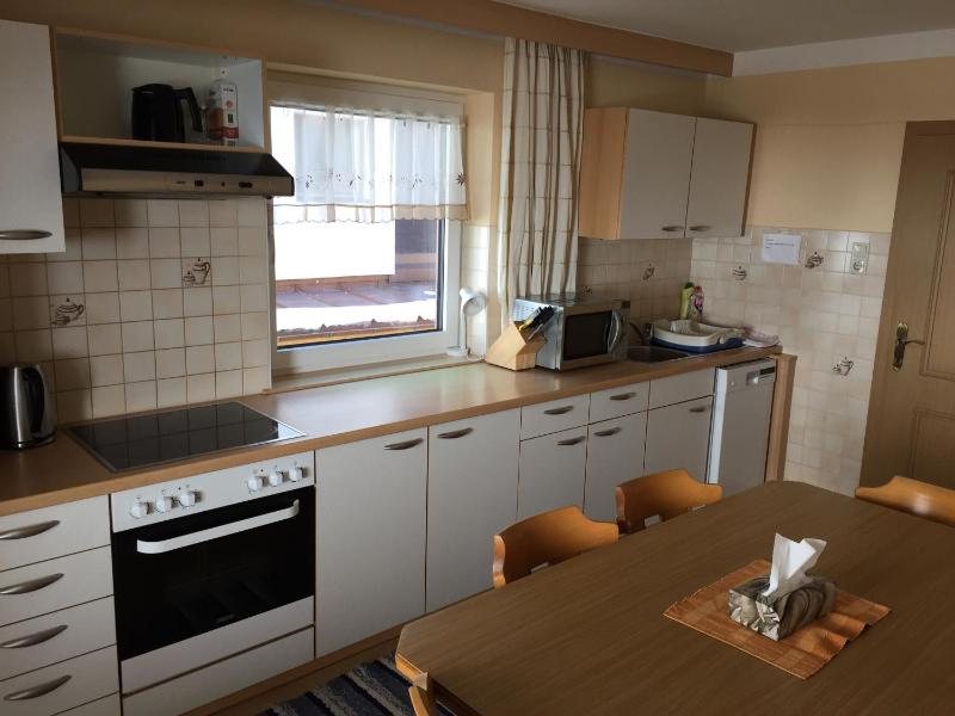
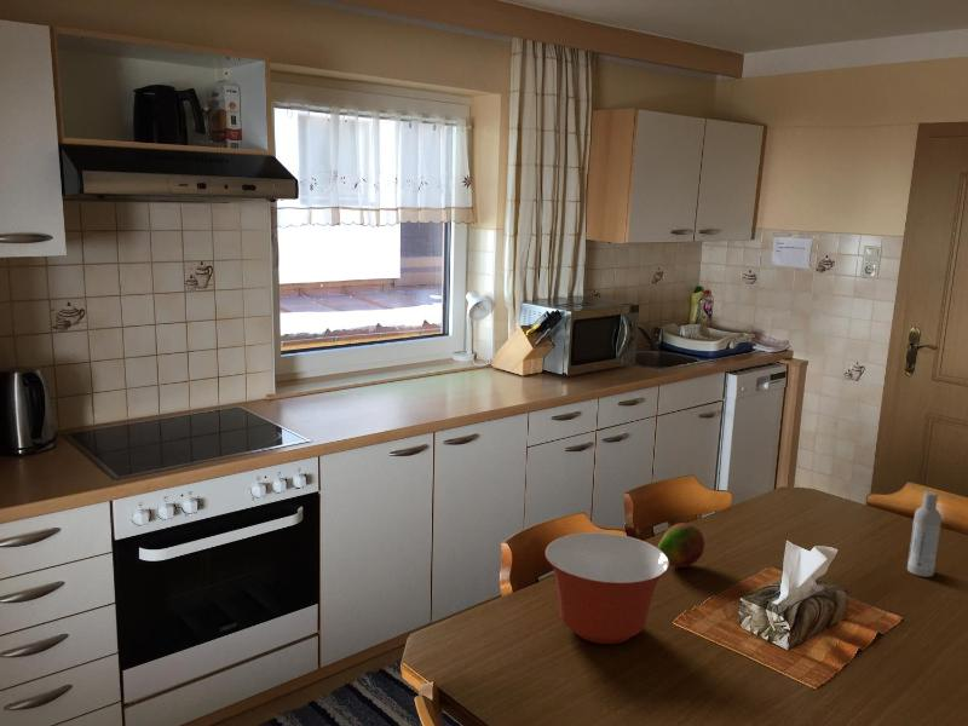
+ bottle [906,490,943,578]
+ fruit [657,522,705,569]
+ mixing bowl [543,531,670,645]
